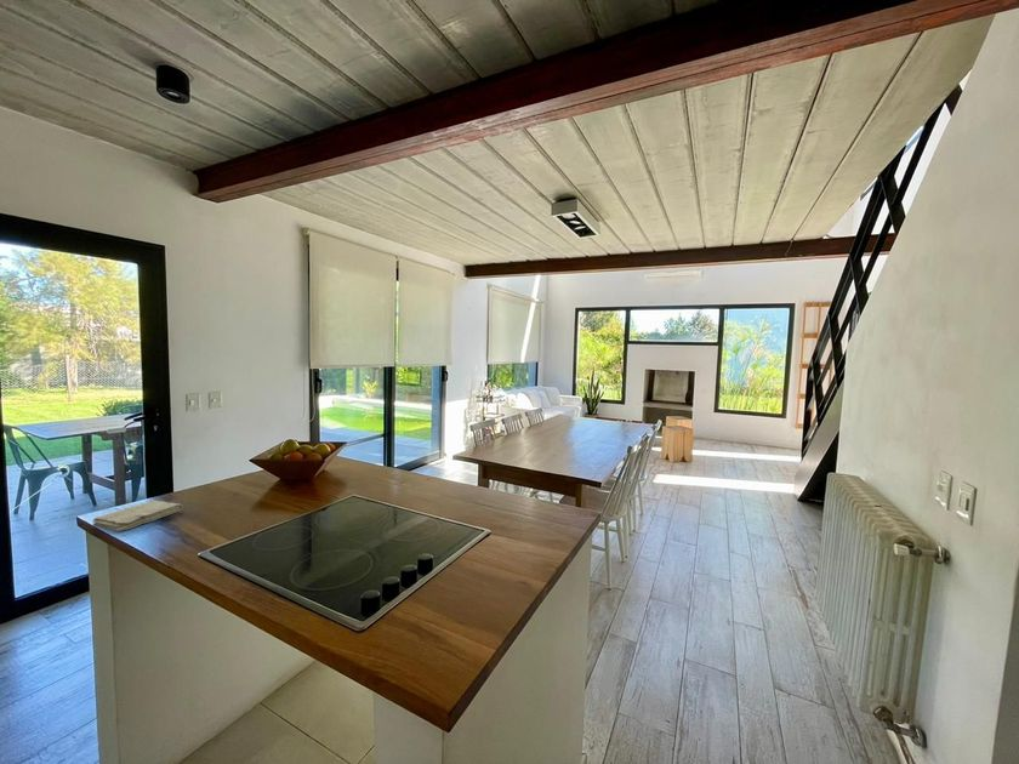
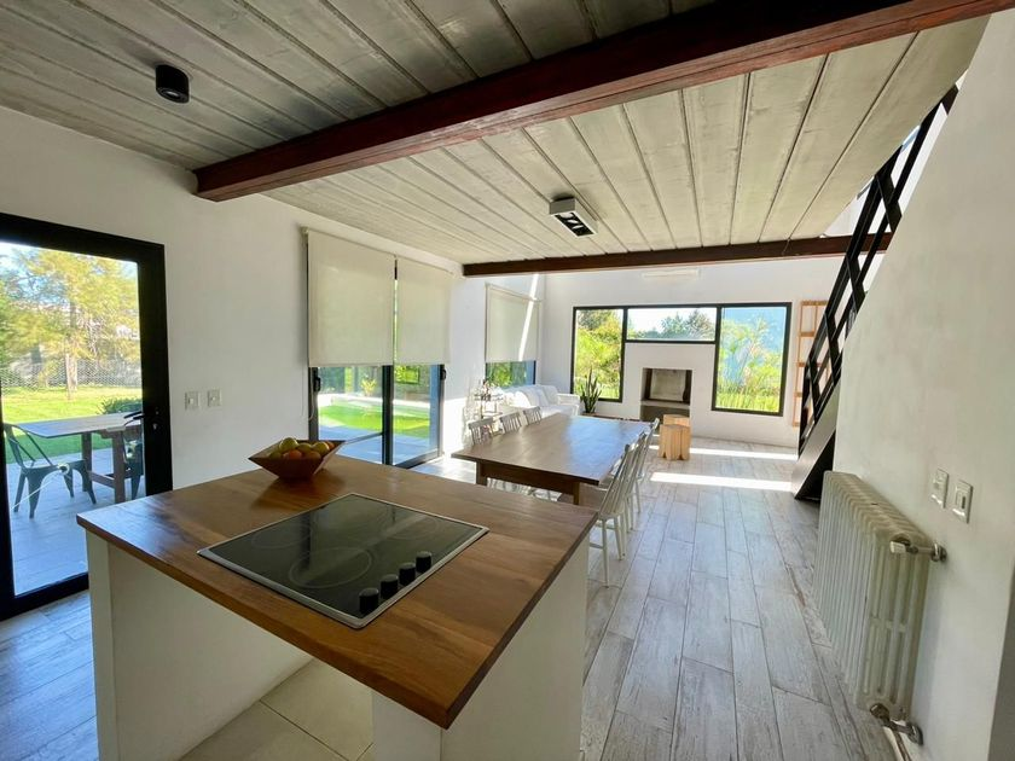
- washcloth [91,500,184,532]
